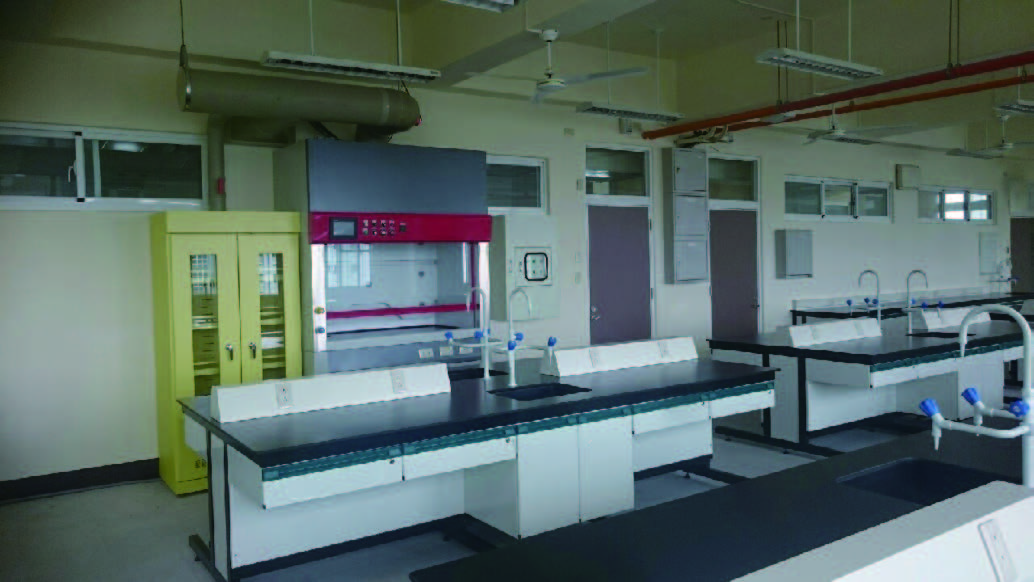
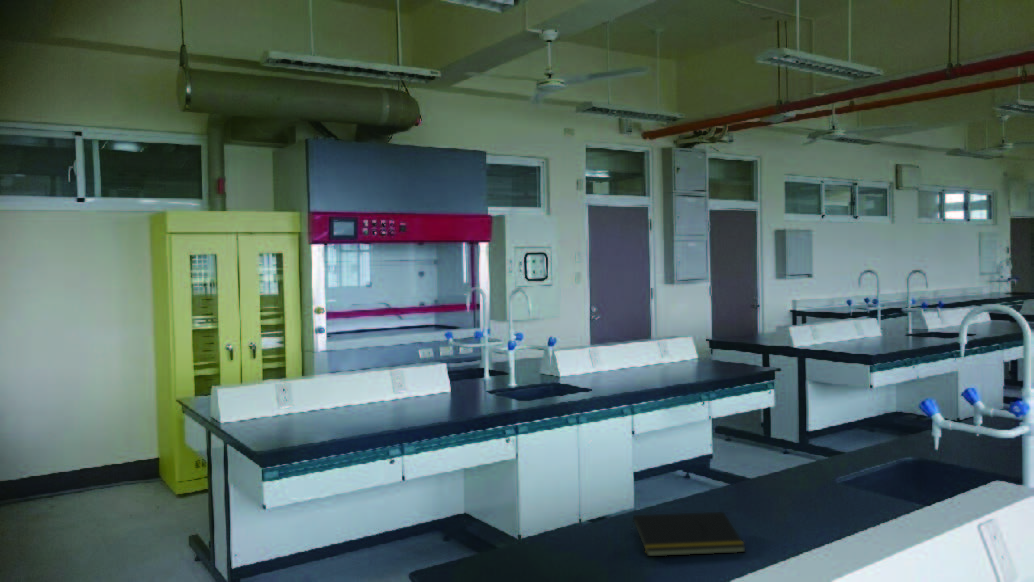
+ notepad [630,511,747,557]
